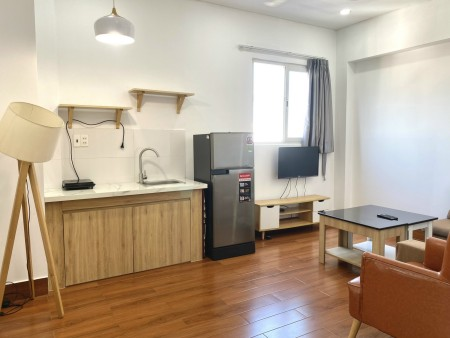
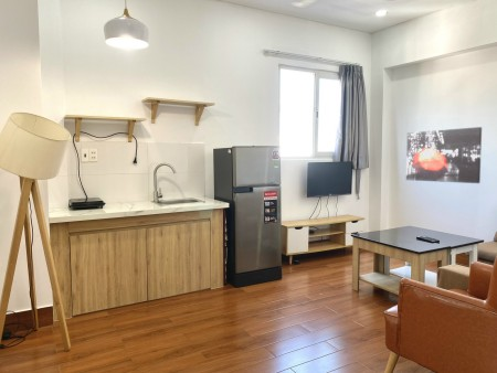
+ wall art [405,126,483,184]
